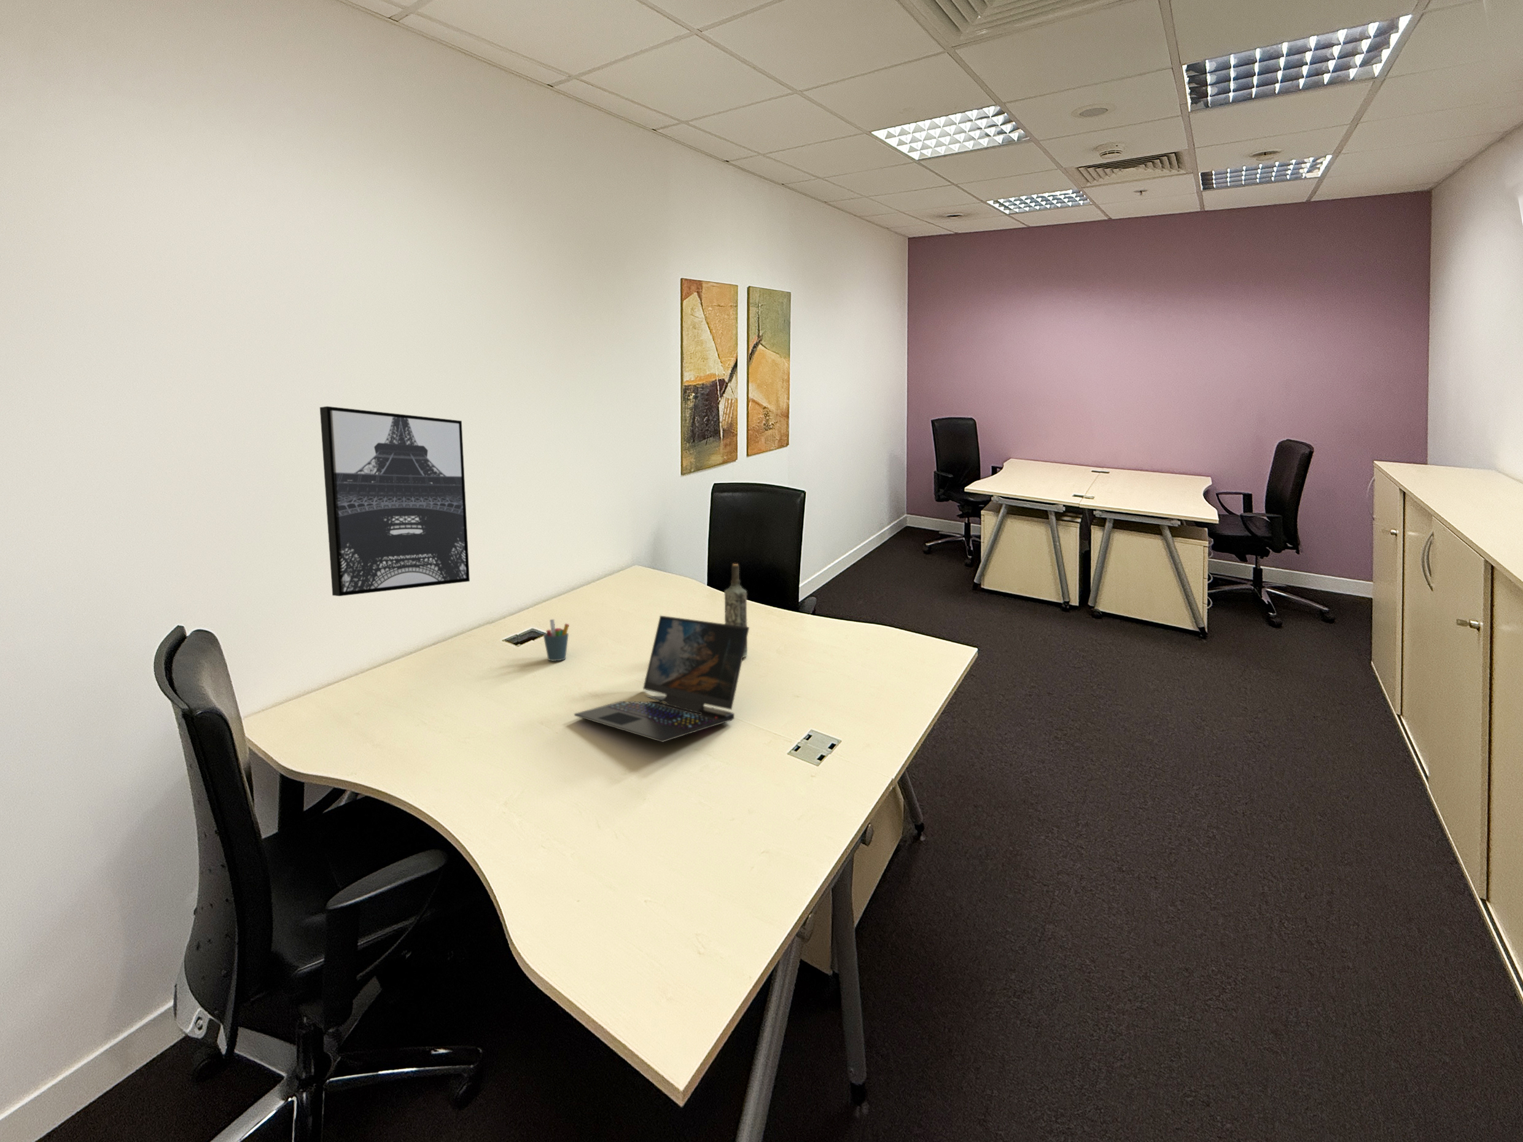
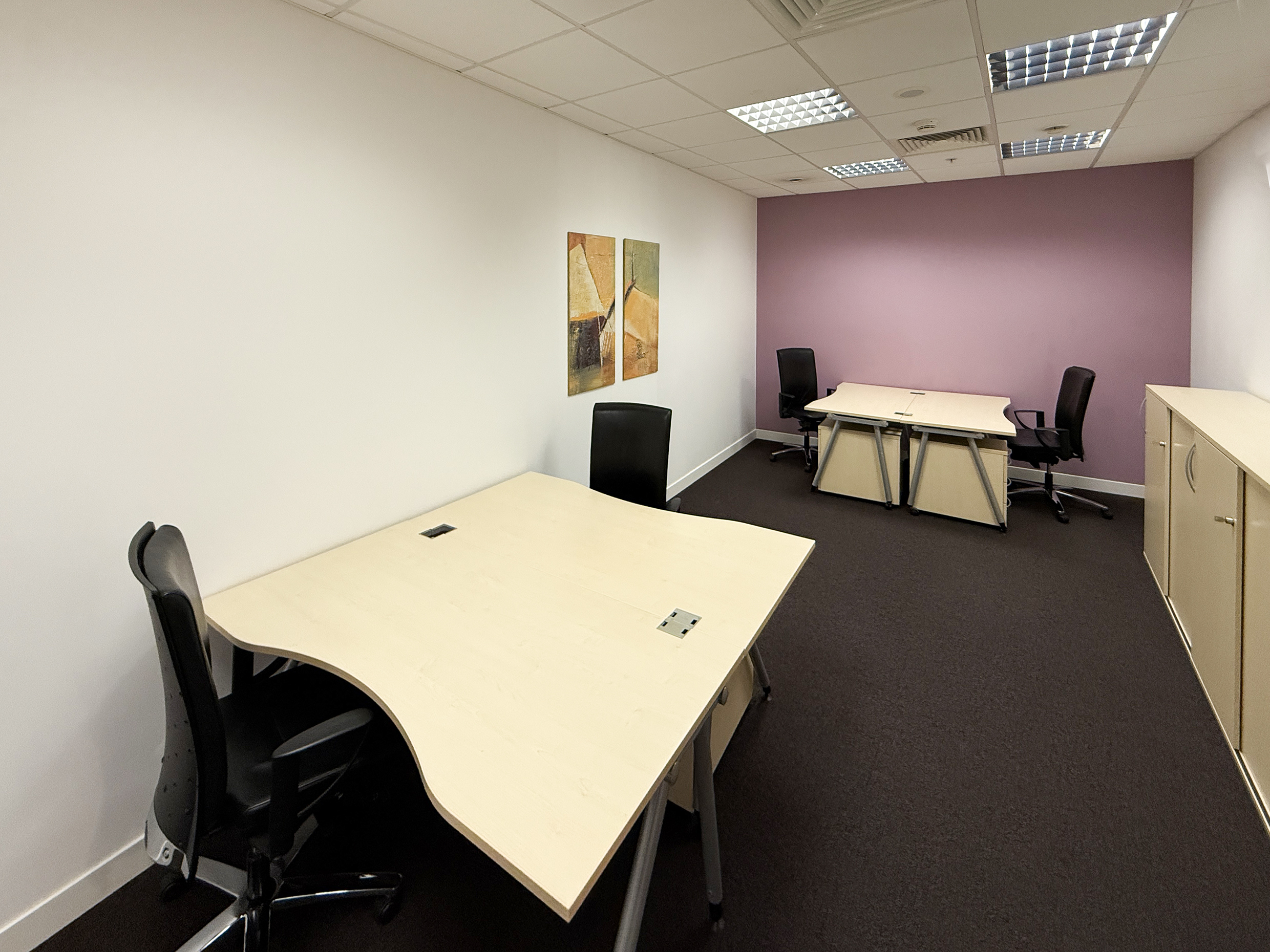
- pen holder [543,619,570,662]
- laptop [573,615,750,743]
- bottle [723,563,748,659]
- wall art [319,405,470,596]
